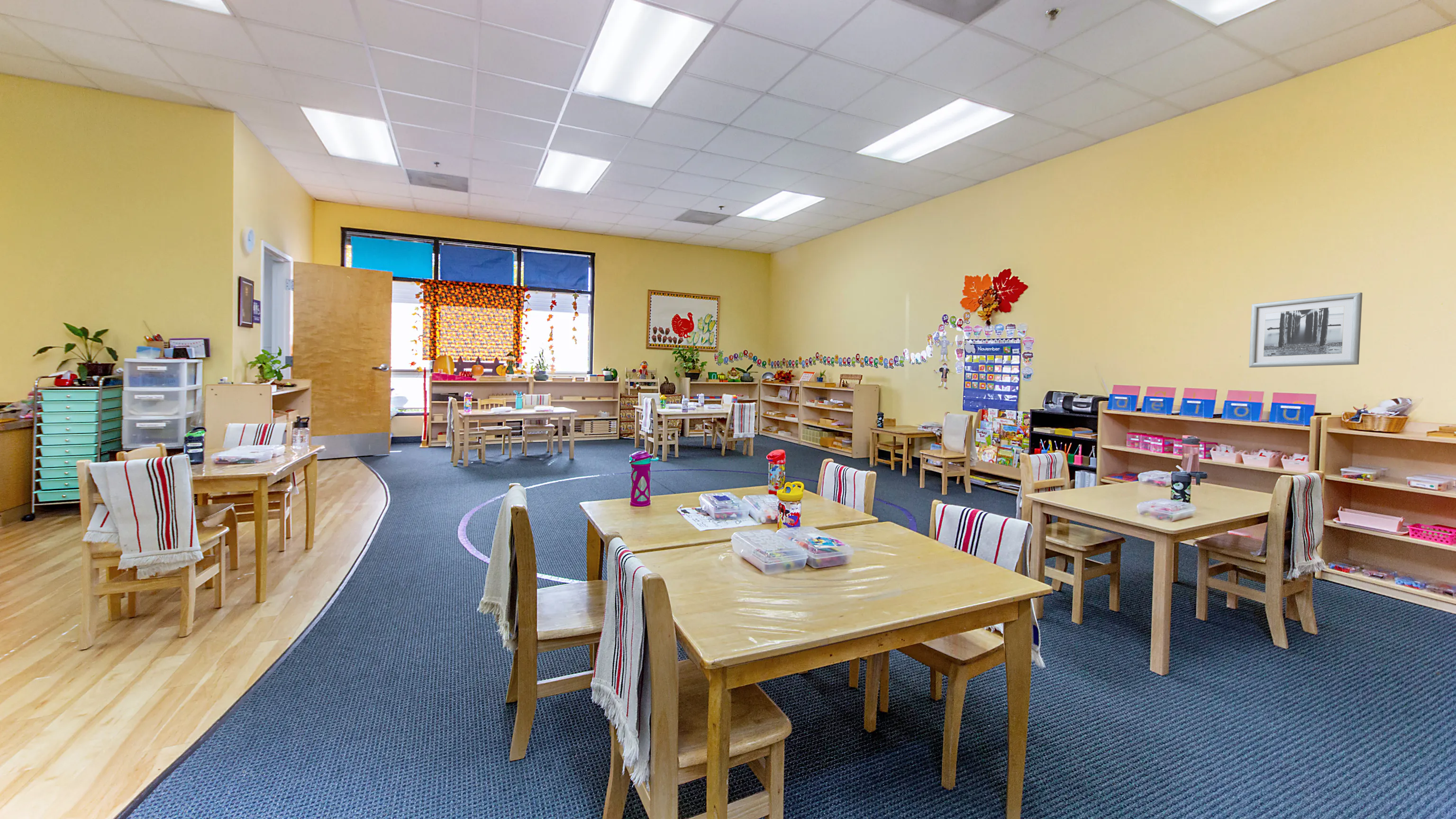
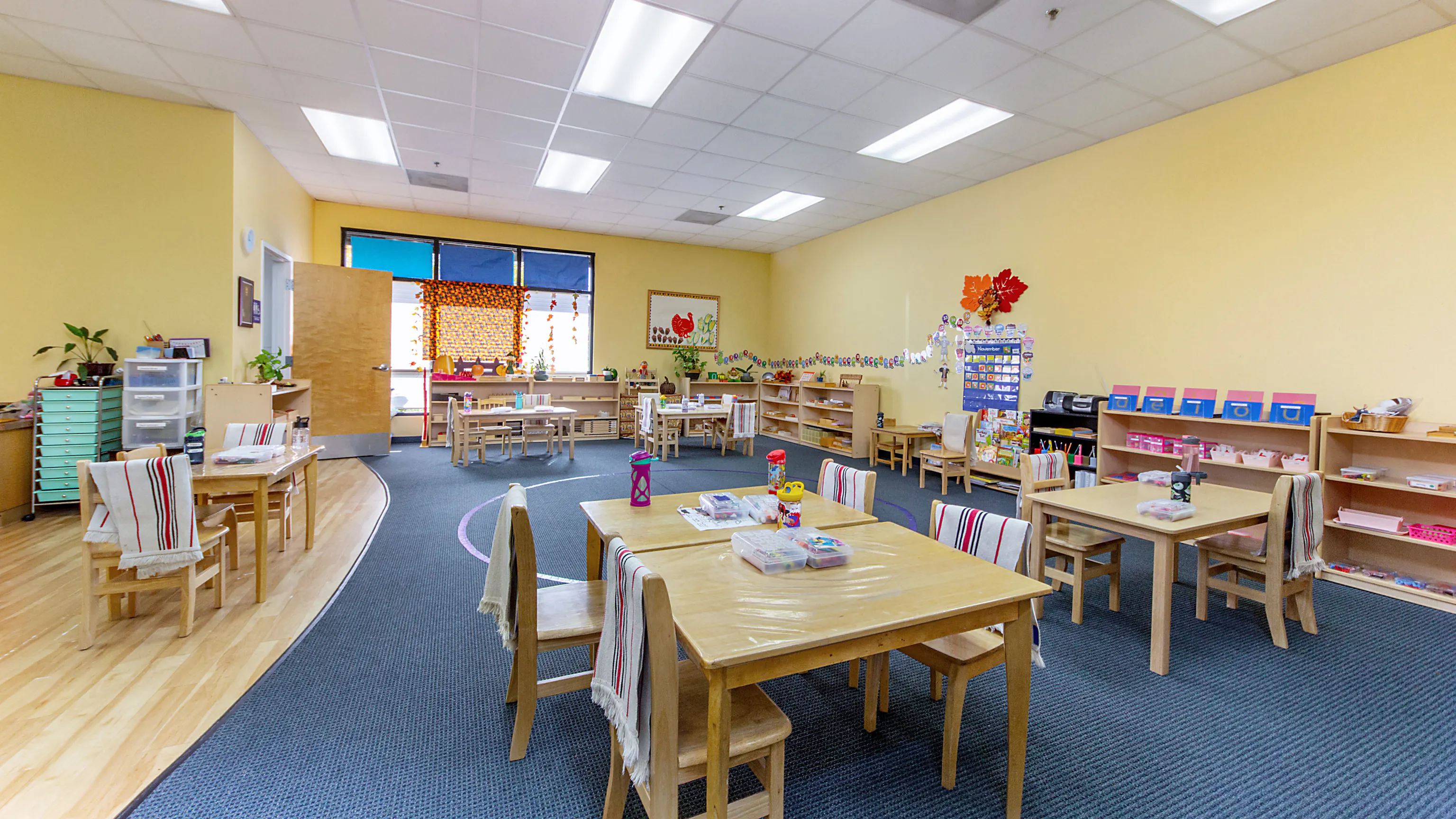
- wall art [1248,292,1363,368]
